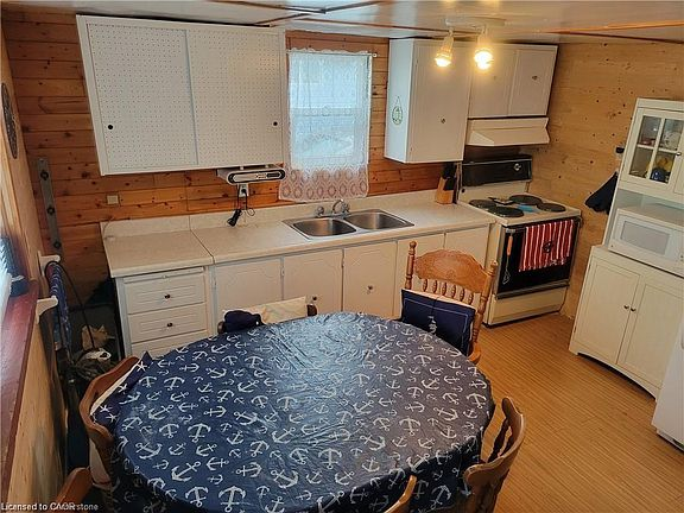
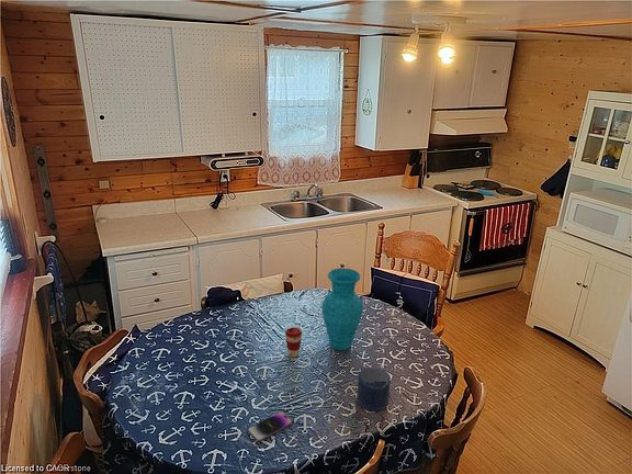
+ candle [356,366,392,413]
+ smartphone [247,410,294,442]
+ vase [320,268,364,351]
+ coffee cup [284,326,304,358]
